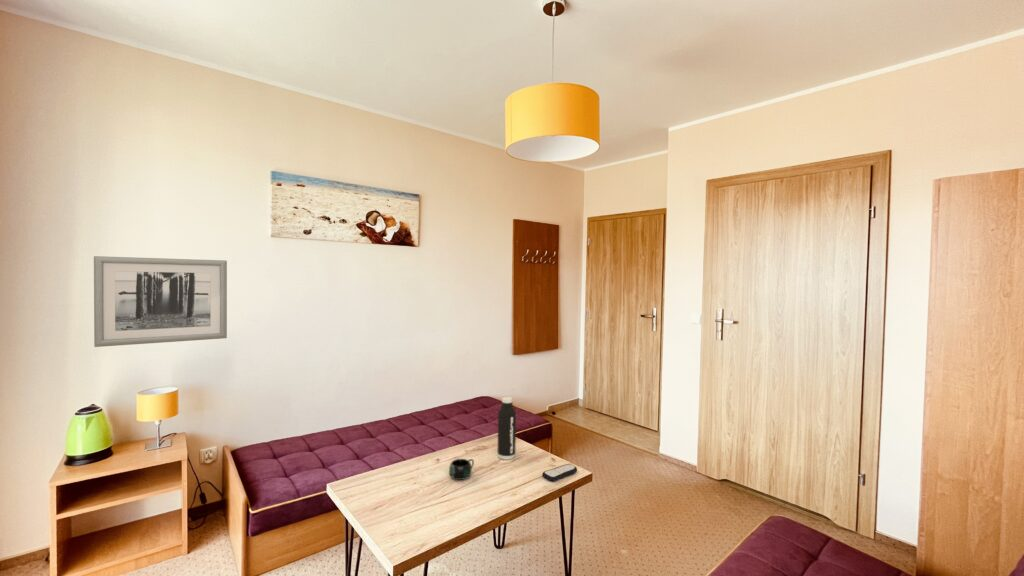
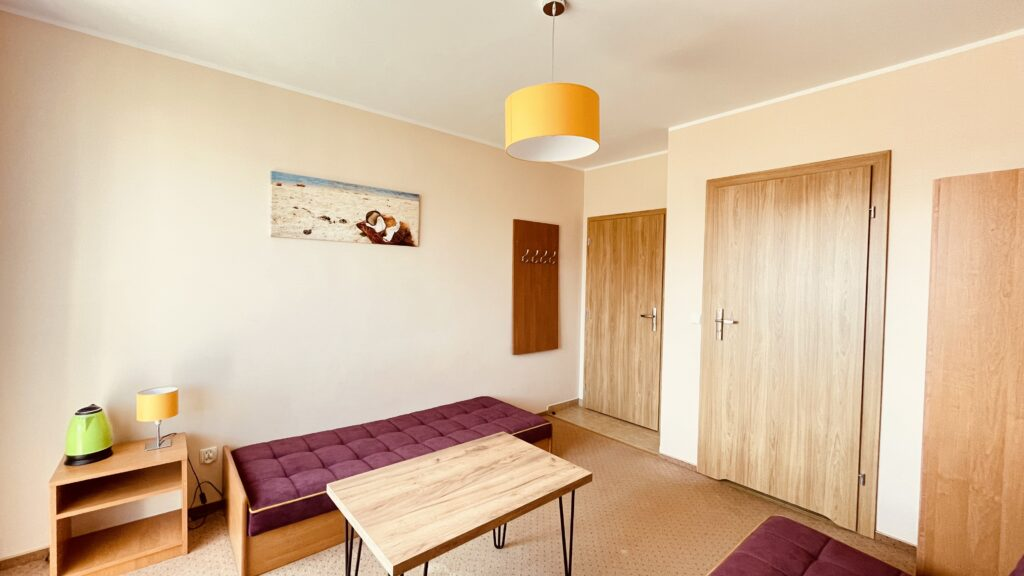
- remote control [541,463,578,483]
- wall art [93,255,228,348]
- water bottle [497,396,517,461]
- mug [448,458,475,481]
